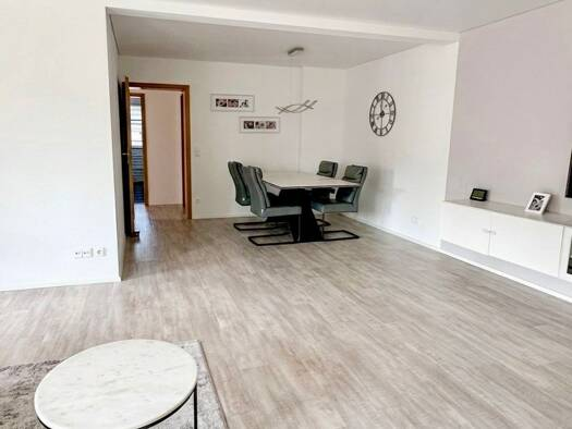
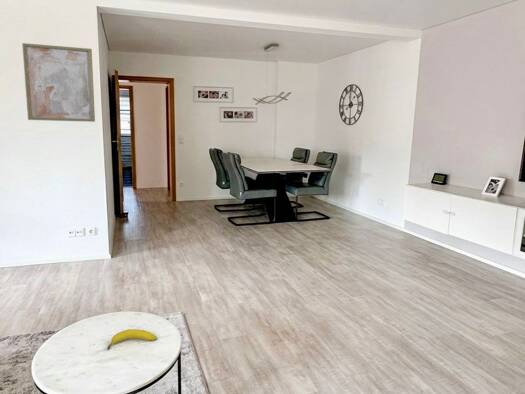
+ wall art [21,42,96,123]
+ fruit [106,328,158,351]
